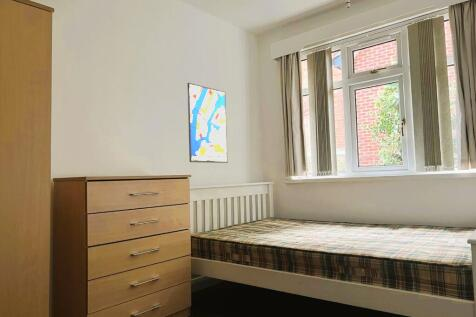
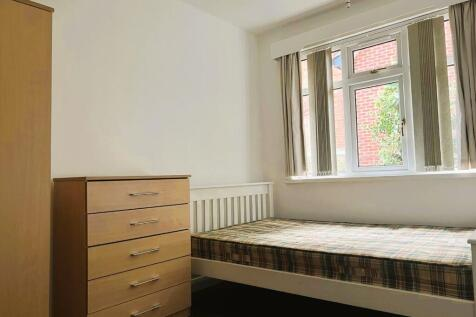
- wall art [187,82,228,164]
